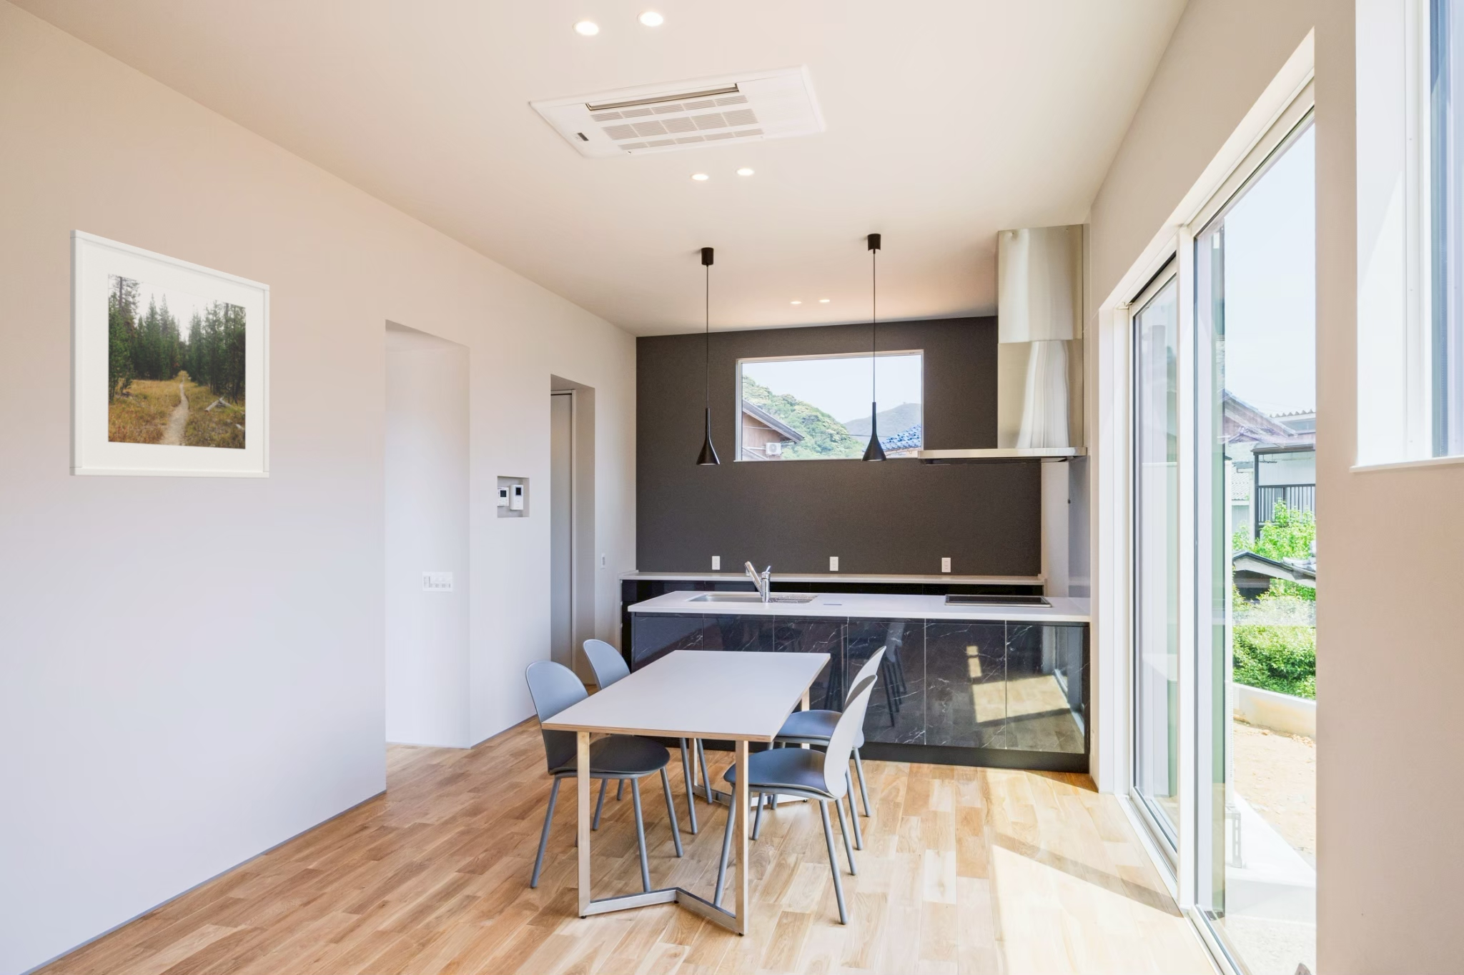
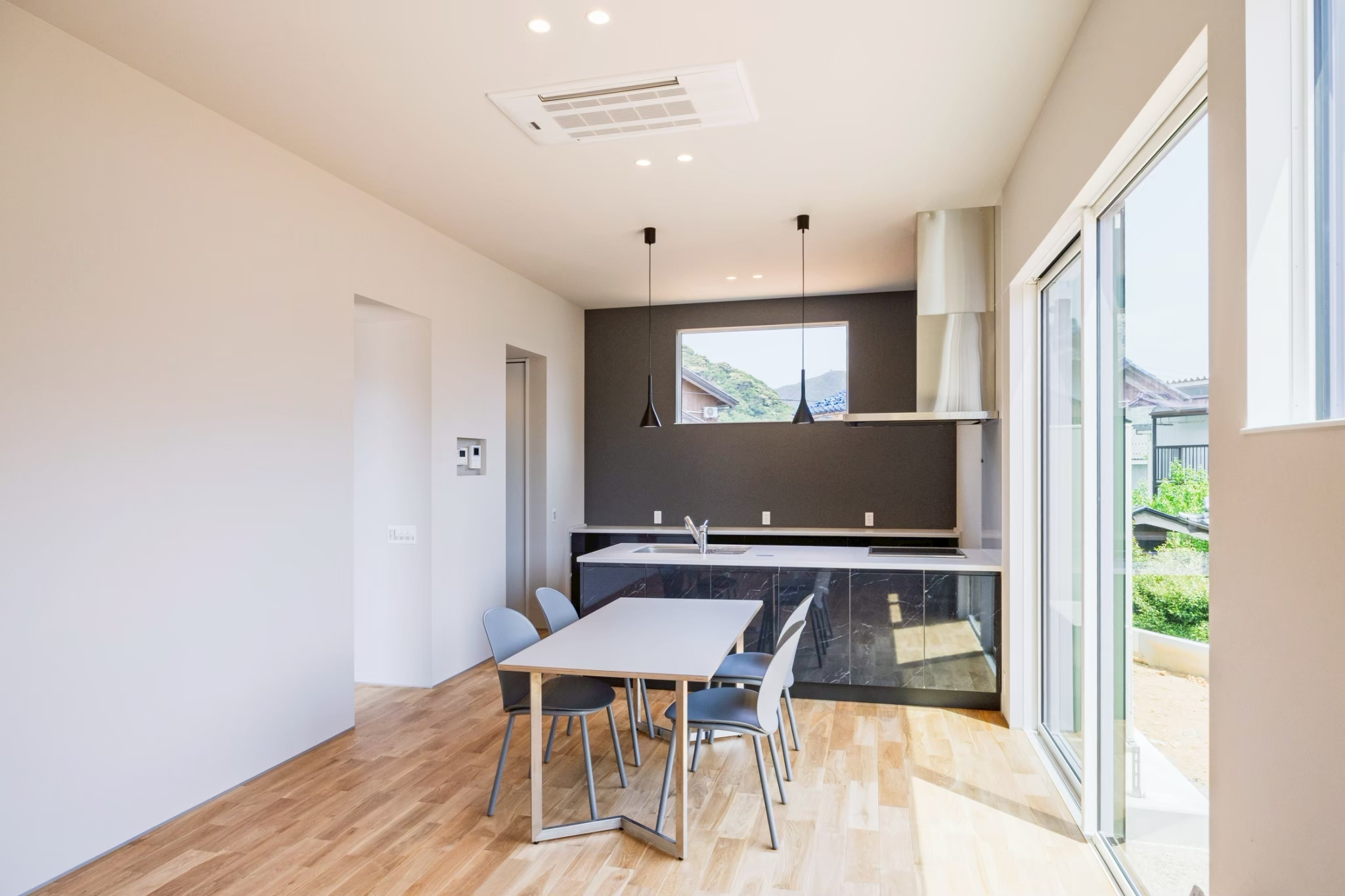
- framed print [70,229,270,479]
